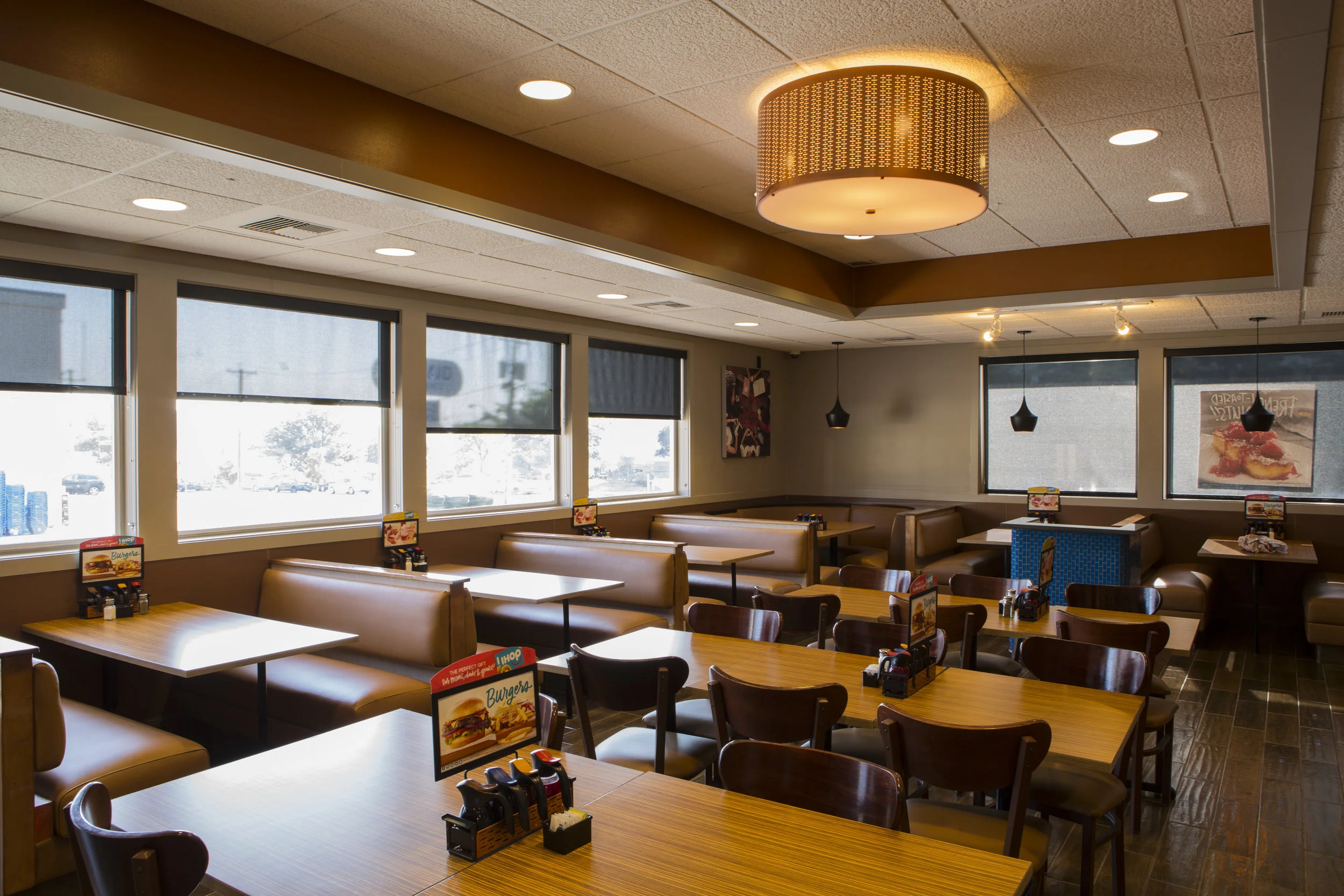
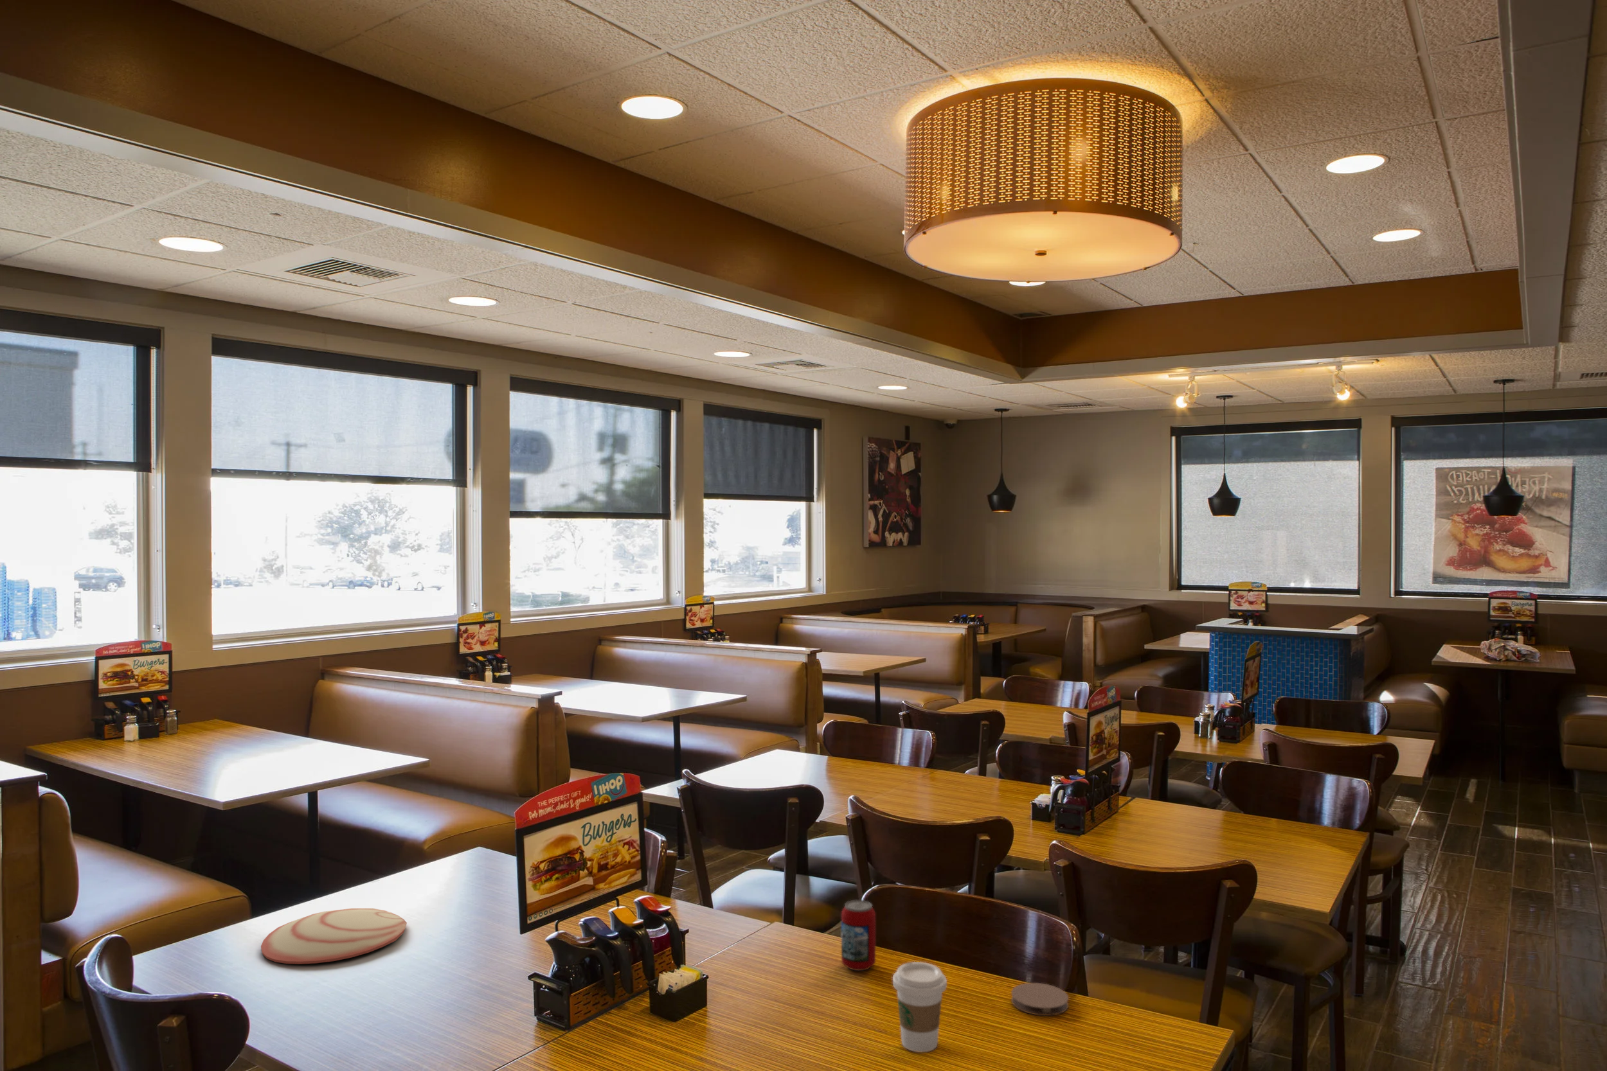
+ plate [261,907,408,965]
+ beverage can [841,899,876,972]
+ coffee cup [892,961,947,1053]
+ coaster [1012,983,1069,1016]
